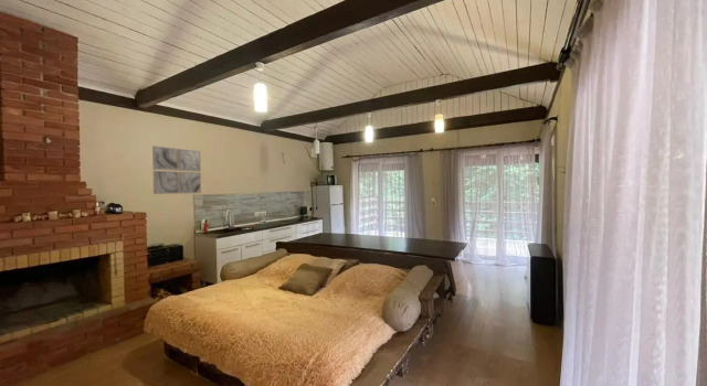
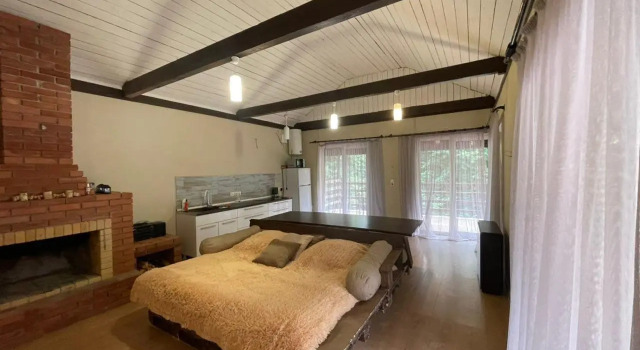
- wall art [151,144,202,195]
